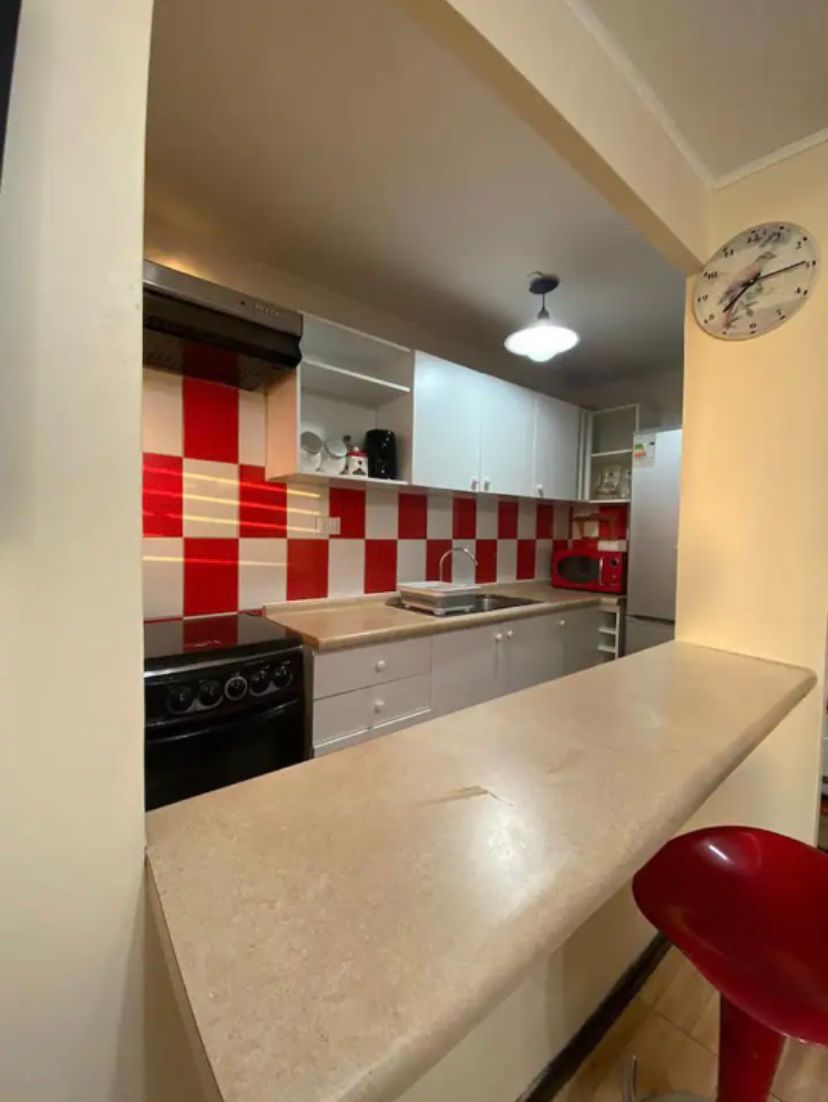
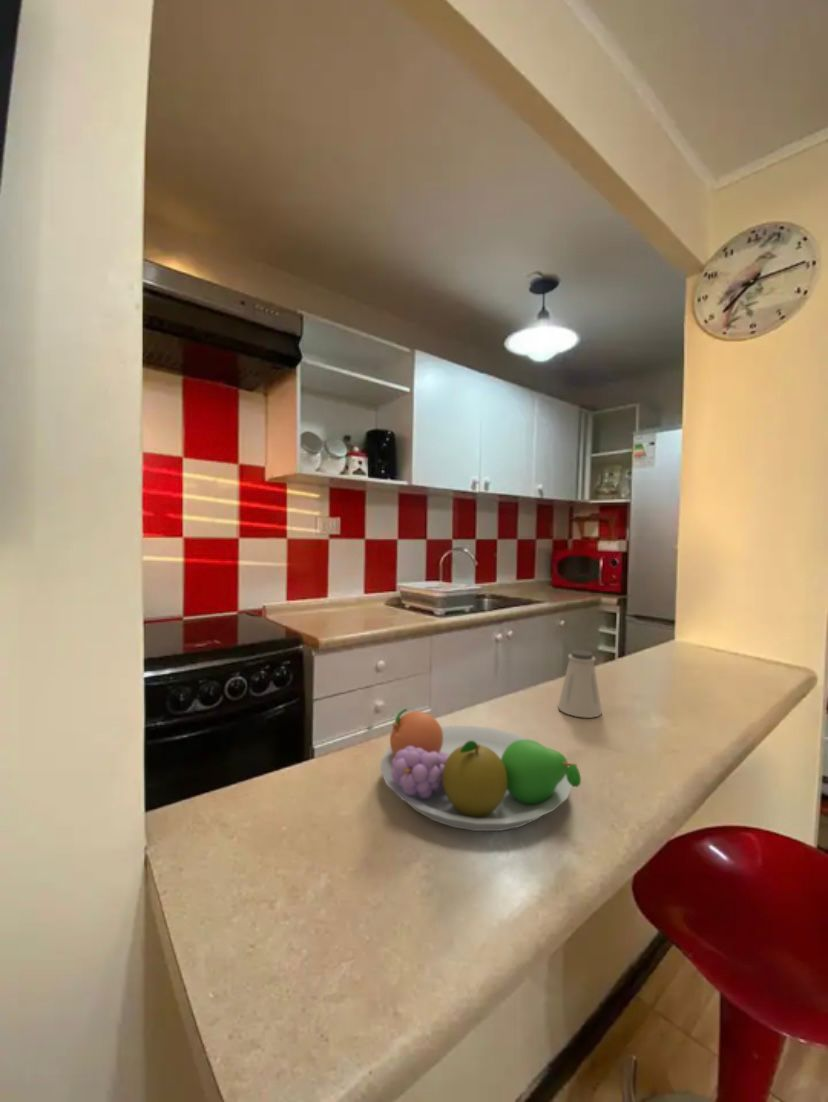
+ fruit bowl [380,708,582,832]
+ saltshaker [557,649,603,719]
